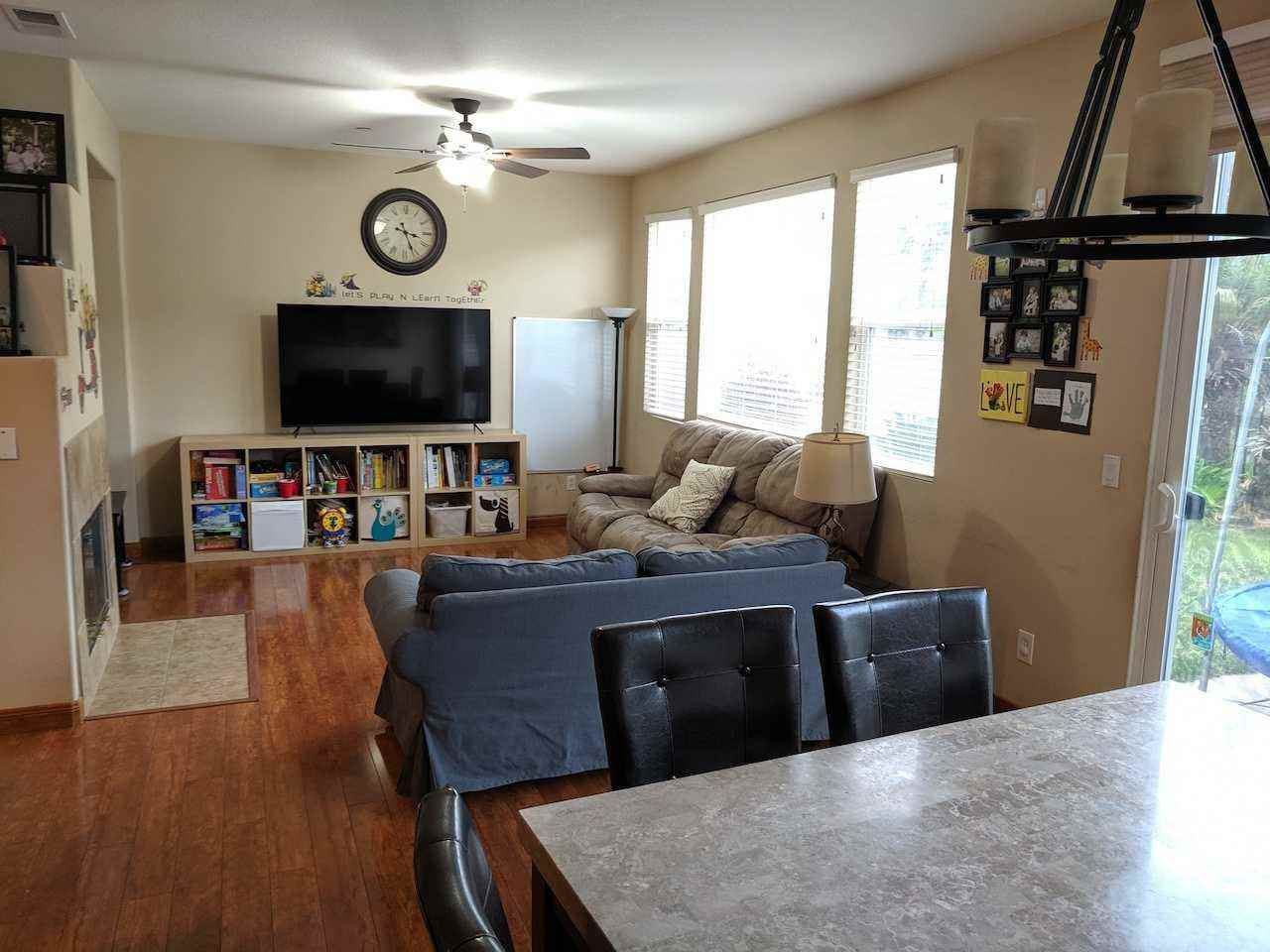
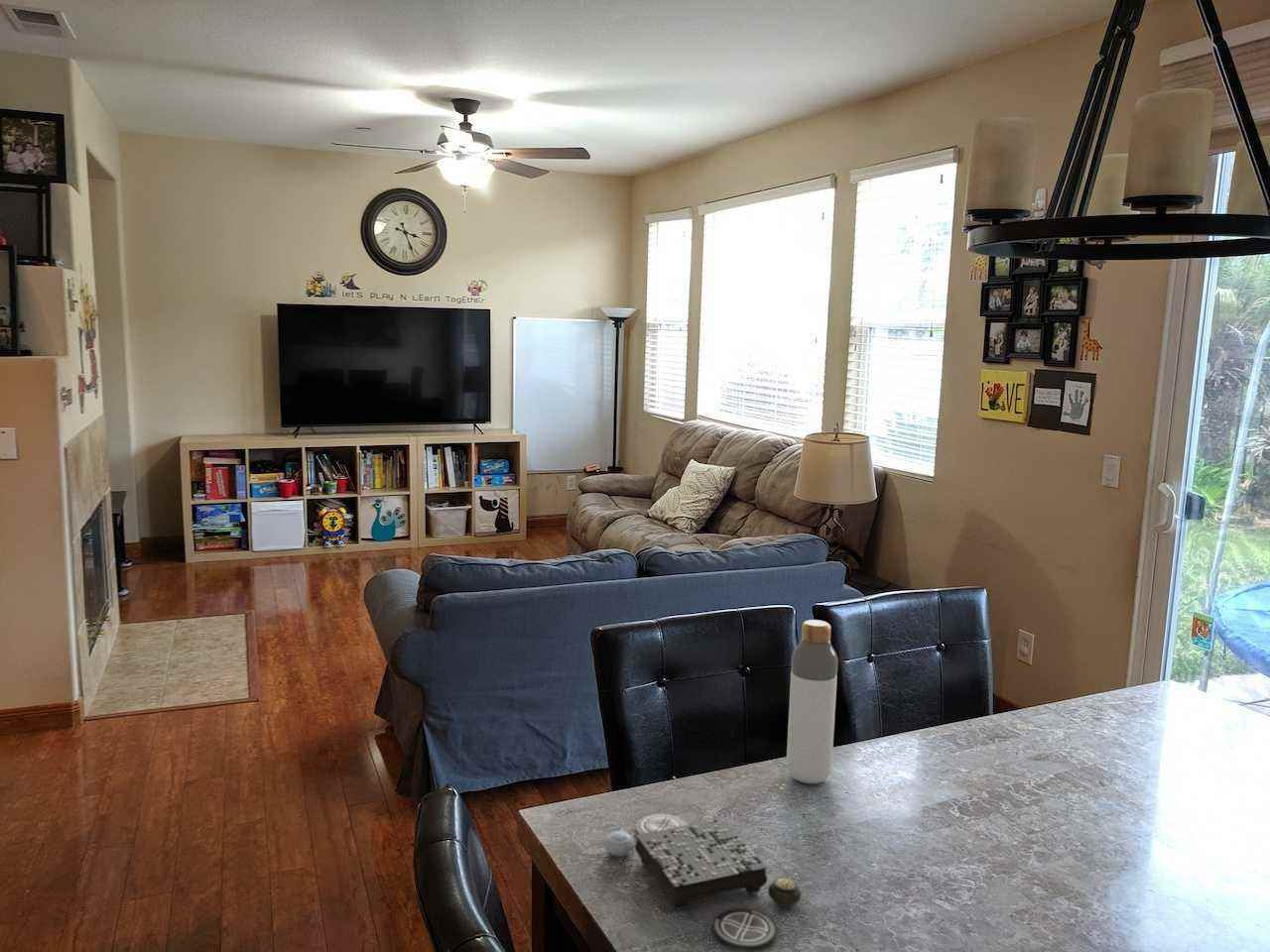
+ board game [603,813,803,951]
+ bottle [786,619,838,784]
